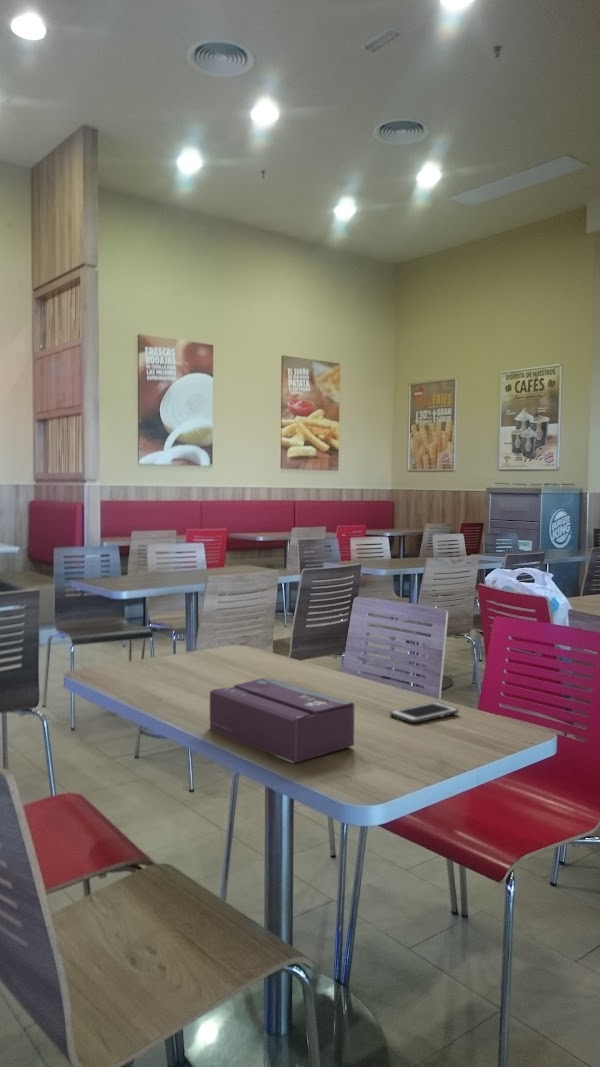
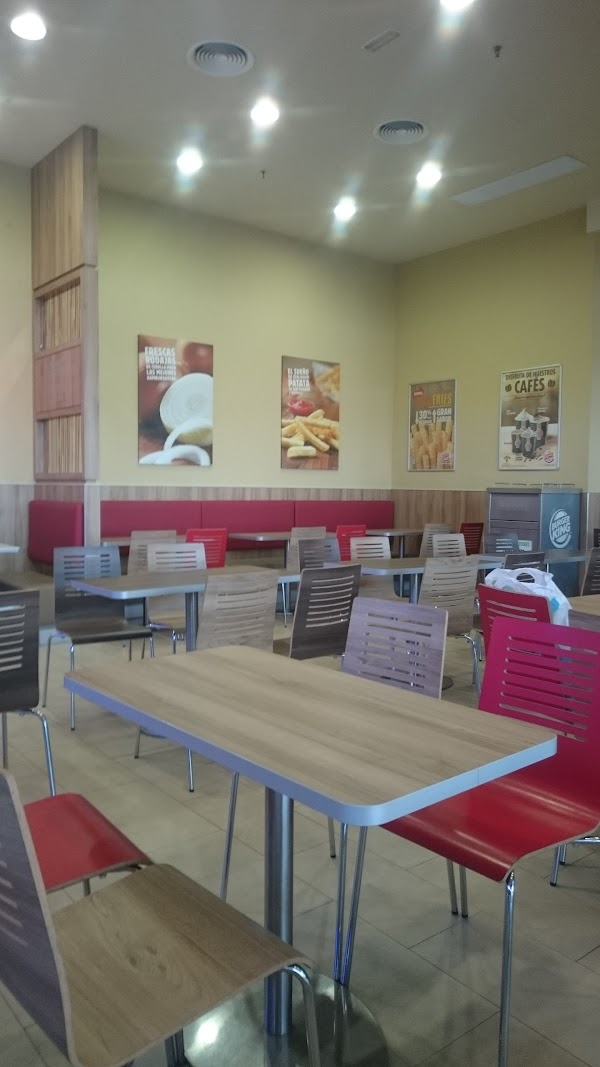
- cell phone [389,701,459,724]
- tissue box [209,676,355,764]
